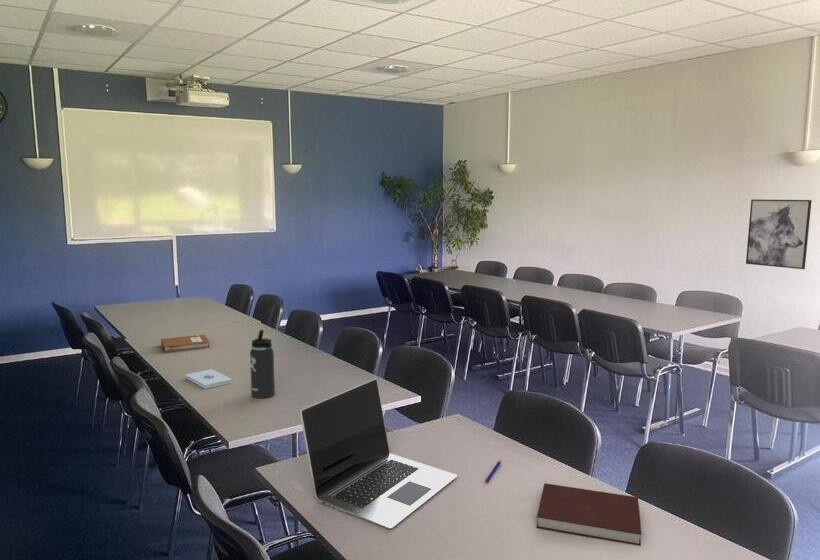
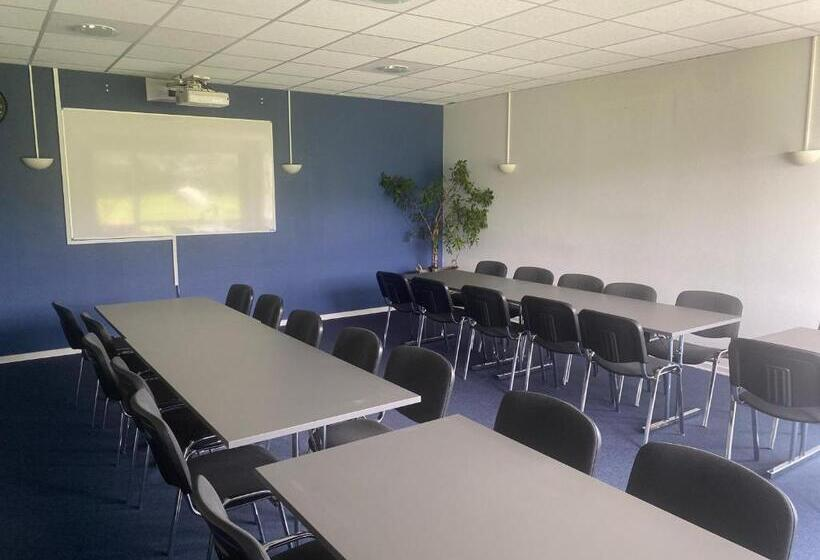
- notebook [536,482,643,547]
- thermos bottle [249,329,276,399]
- notebook [160,334,211,354]
- notepad [185,368,233,389]
- laptop [299,378,458,530]
- wall art [745,198,813,270]
- pen [484,459,502,484]
